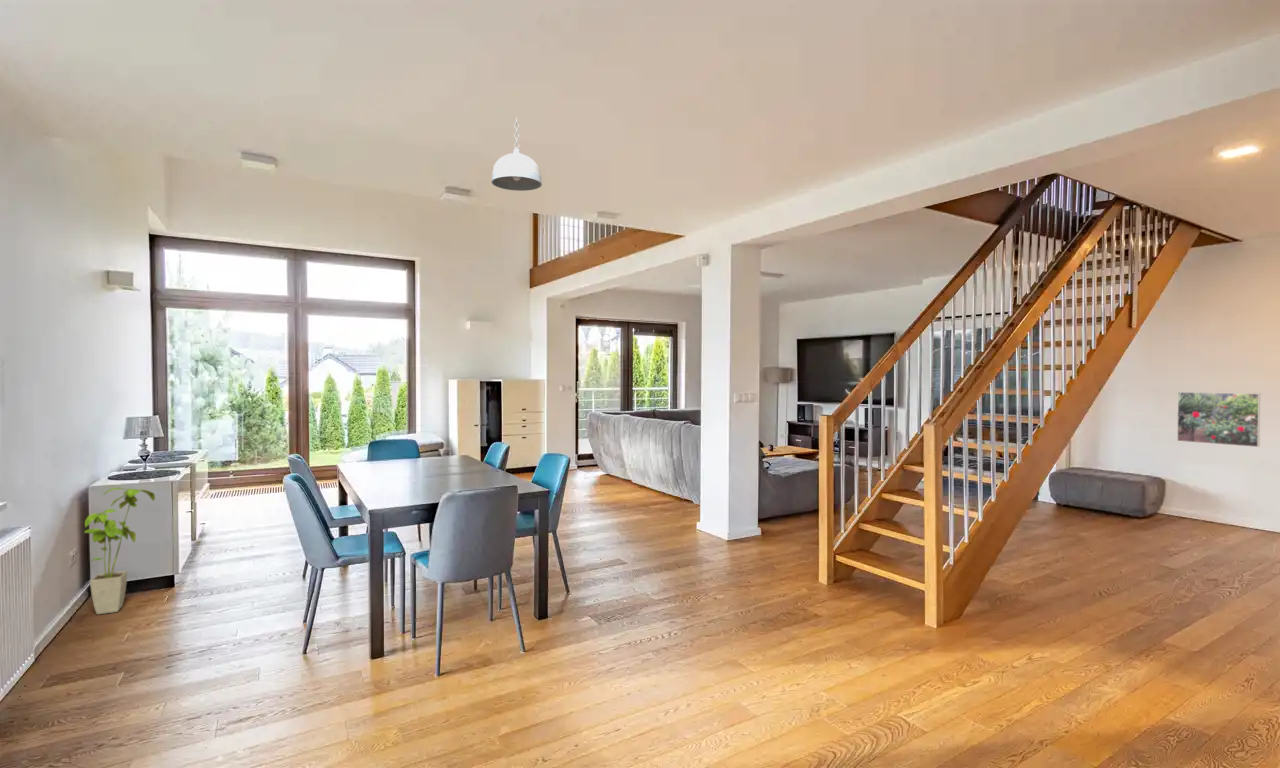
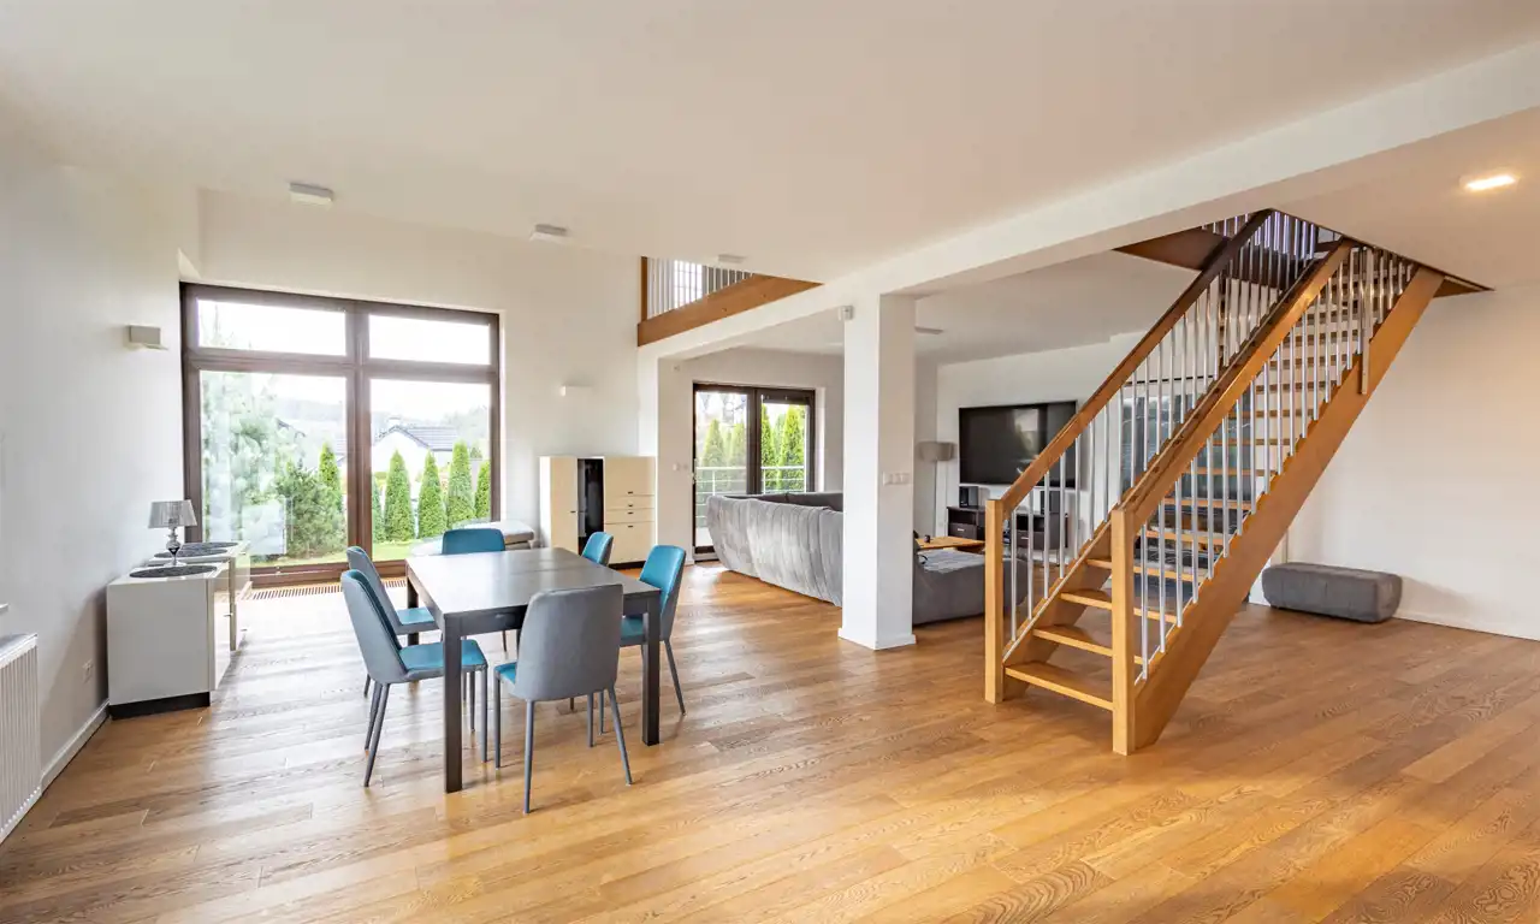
- house plant [83,487,156,615]
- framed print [1176,391,1261,448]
- pendant light [491,117,543,192]
